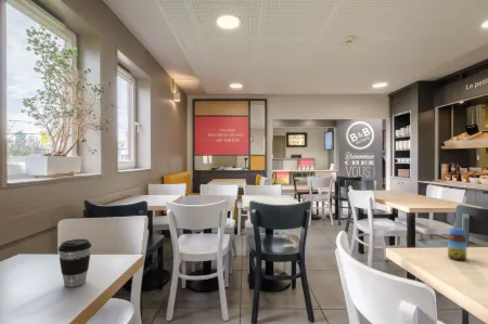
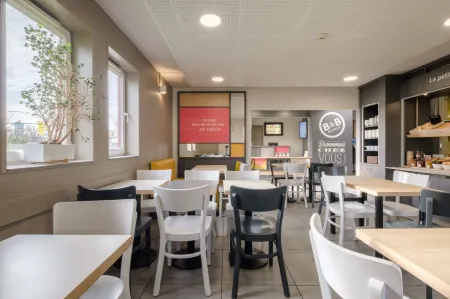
- jar [447,226,467,261]
- coffee cup [57,238,92,288]
